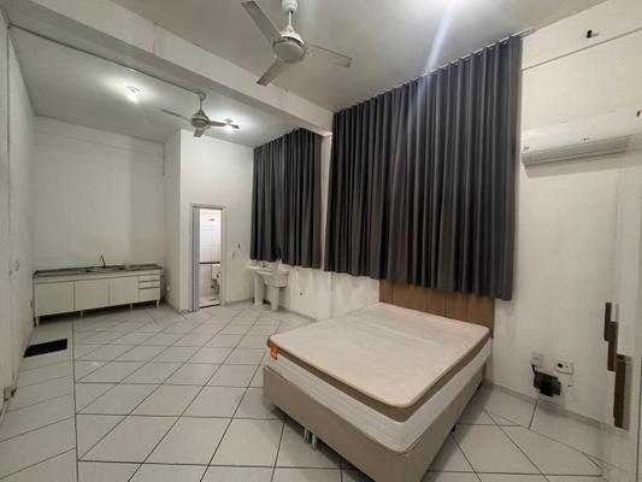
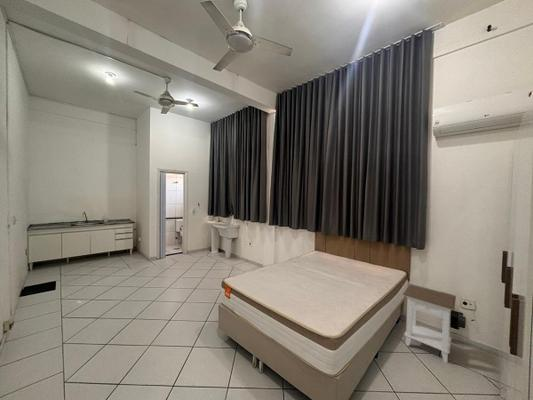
+ nightstand [402,283,457,363]
